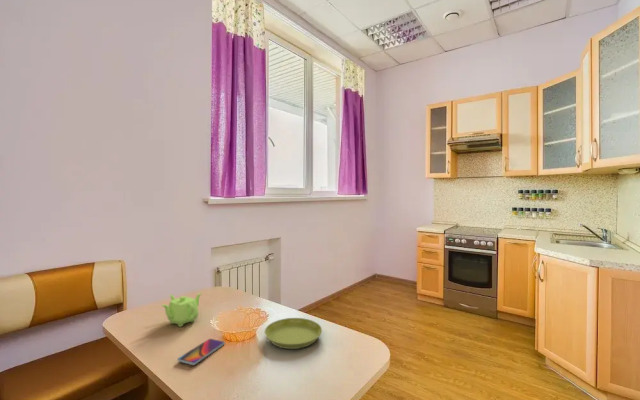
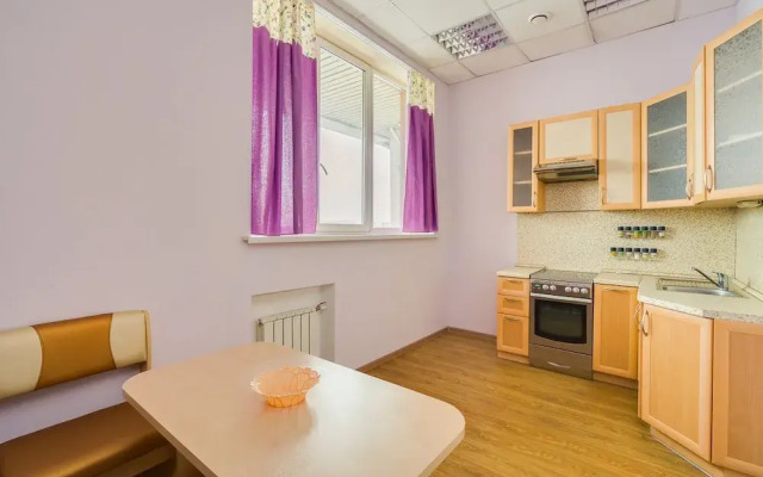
- smartphone [176,338,226,366]
- saucer [264,317,323,350]
- teapot [160,292,203,328]
